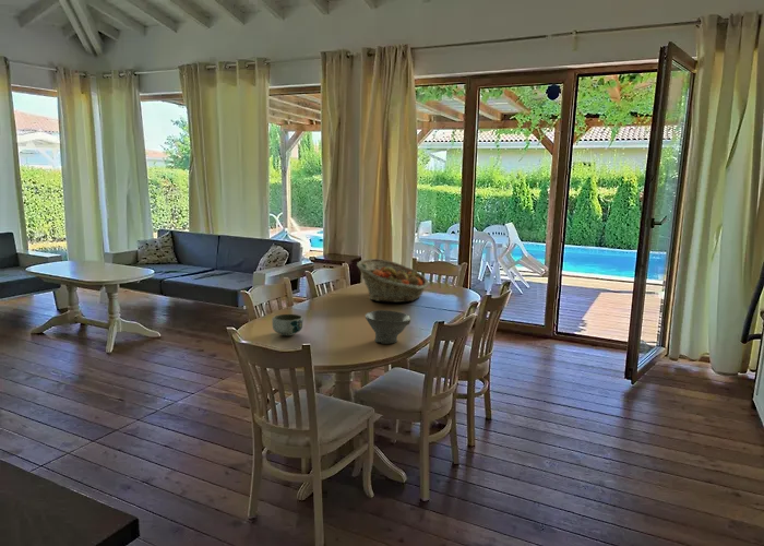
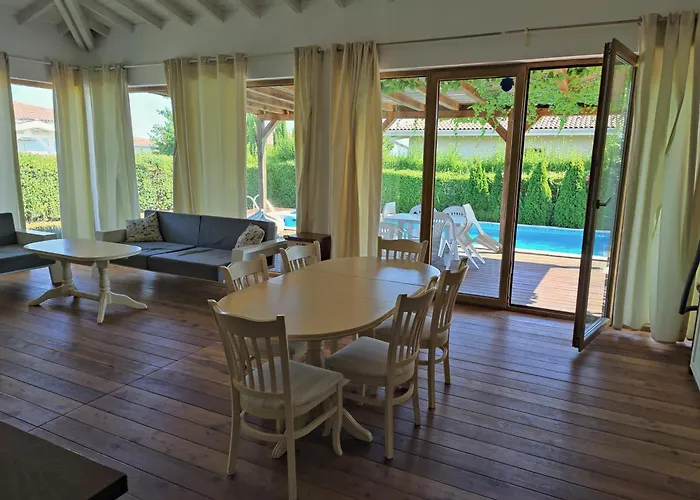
- fruit basket [356,258,430,304]
- bowl [365,309,413,345]
- bowl [271,313,303,336]
